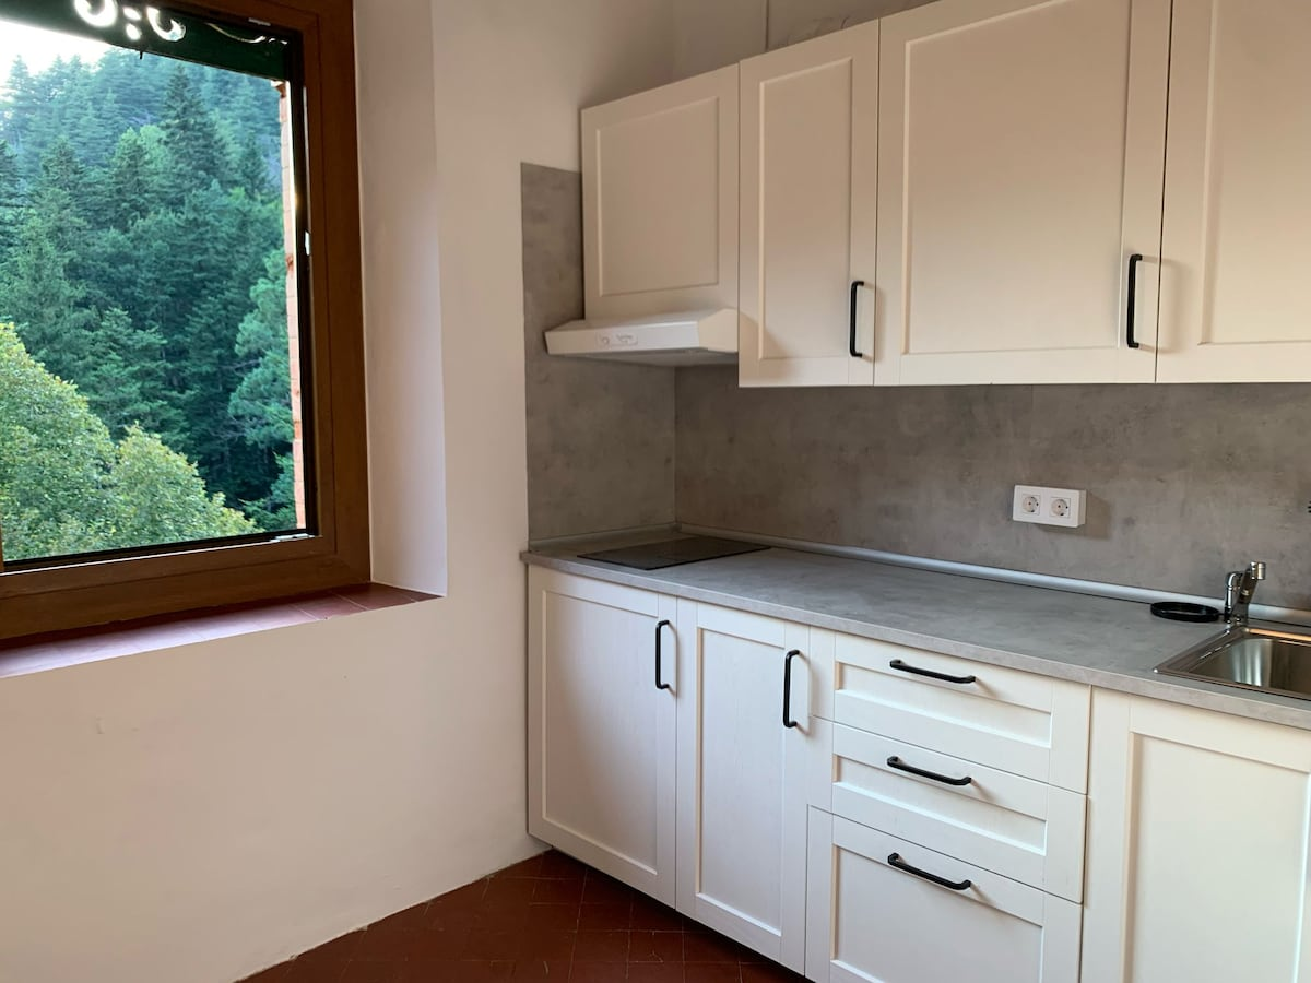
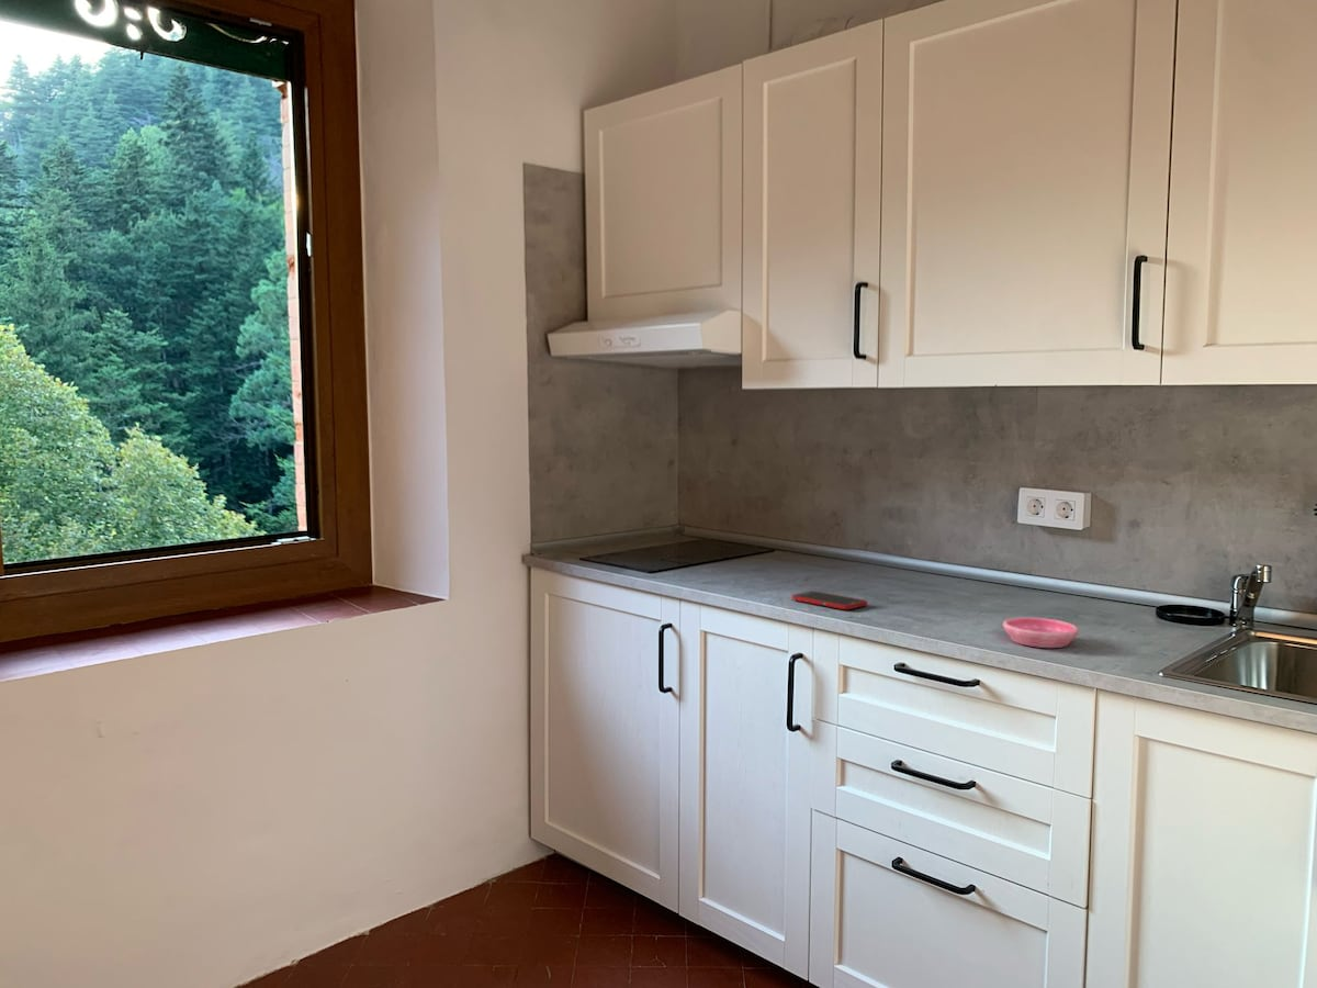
+ cell phone [791,590,868,610]
+ saucer [1002,616,1080,649]
